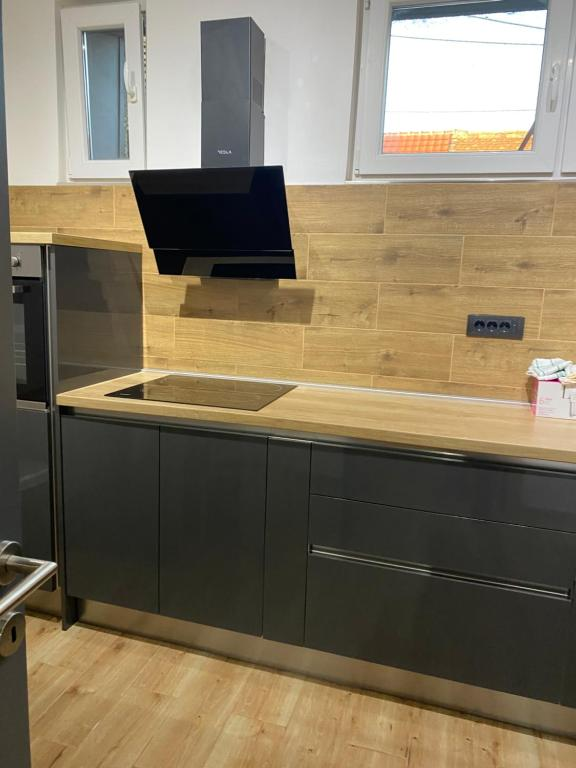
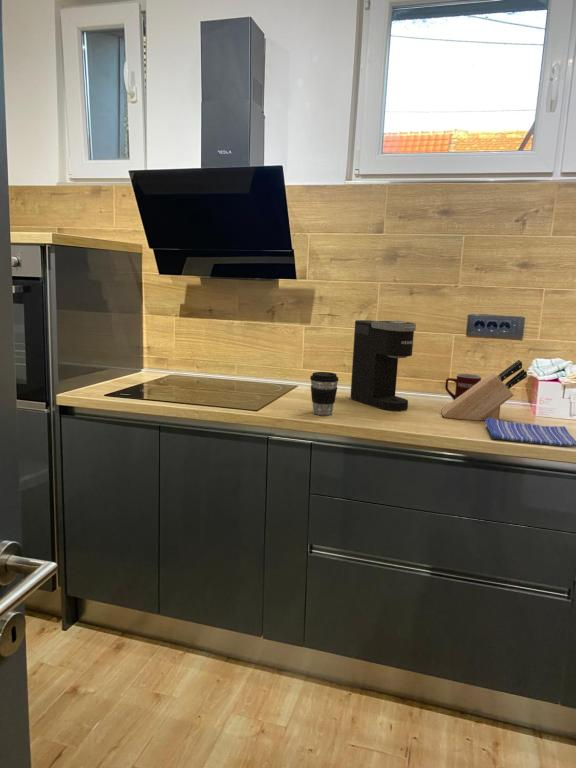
+ coffee maker [350,319,417,412]
+ coffee cup [309,371,339,416]
+ knife block [441,359,528,422]
+ dish towel [484,417,576,447]
+ mug [444,373,482,401]
